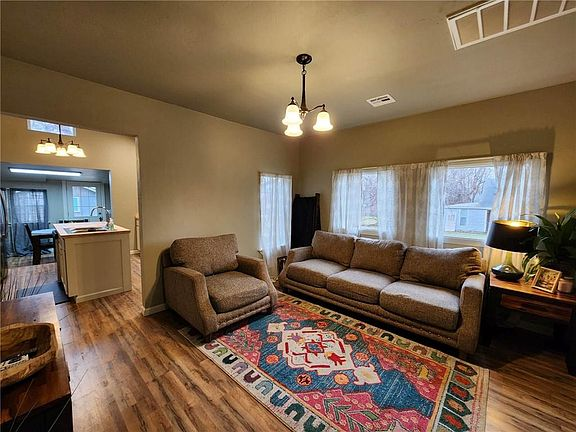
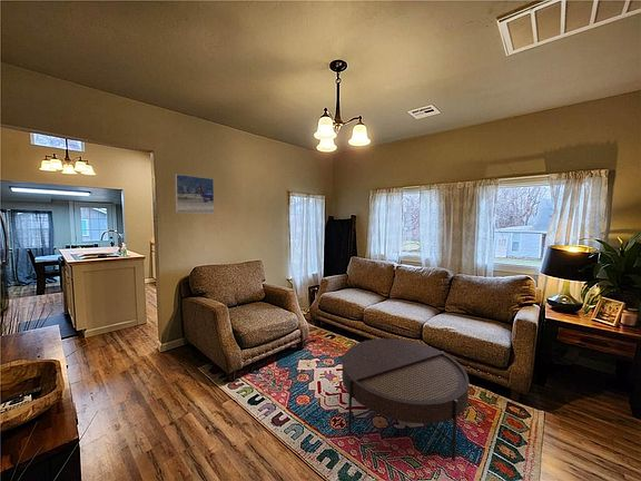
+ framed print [174,173,215,215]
+ coffee table [341,337,470,462]
